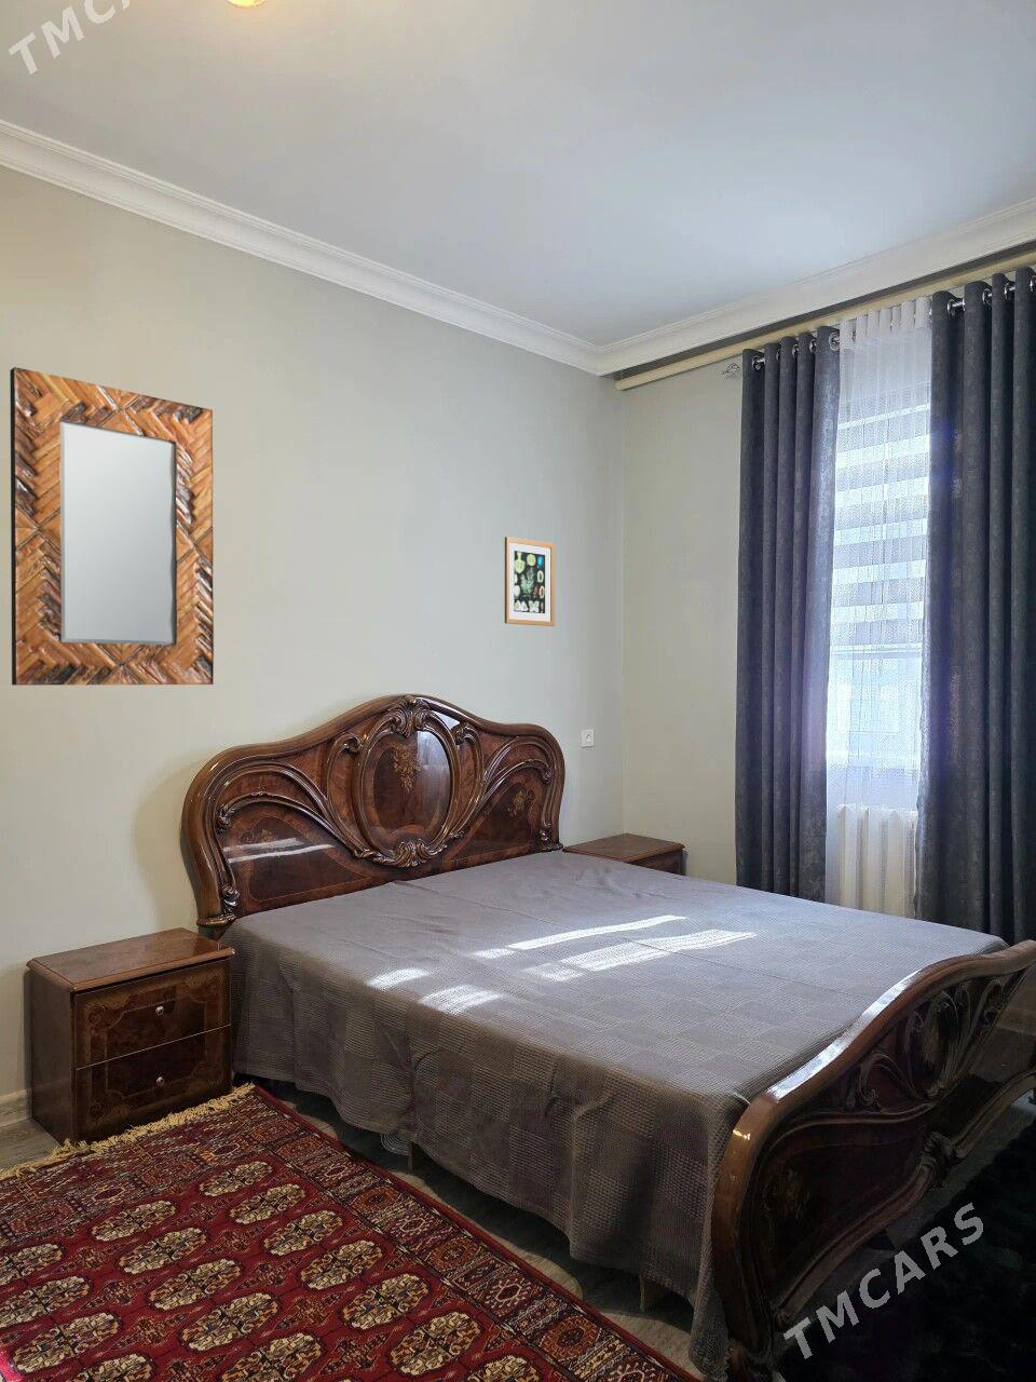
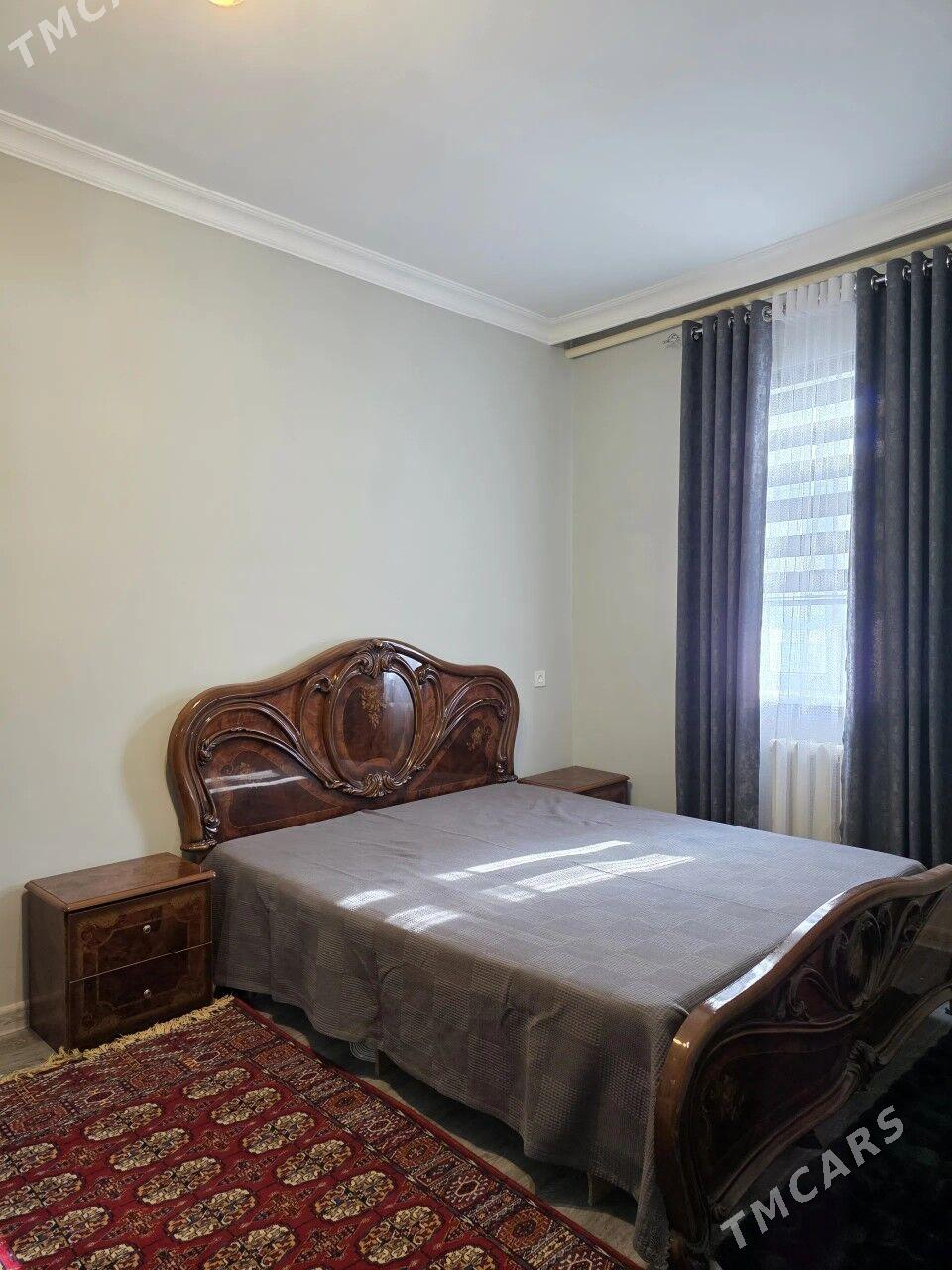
- wall art [504,535,556,627]
- home mirror [9,366,214,687]
